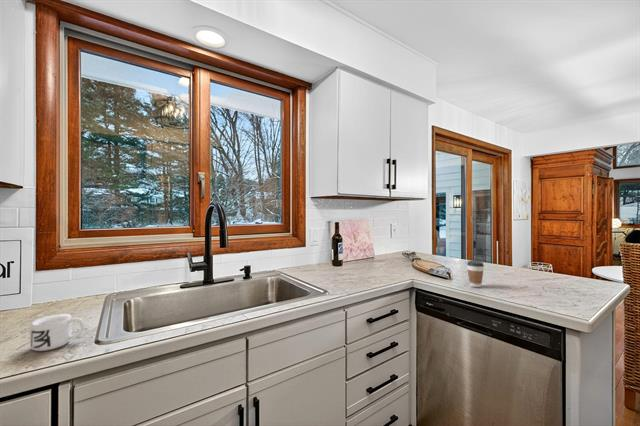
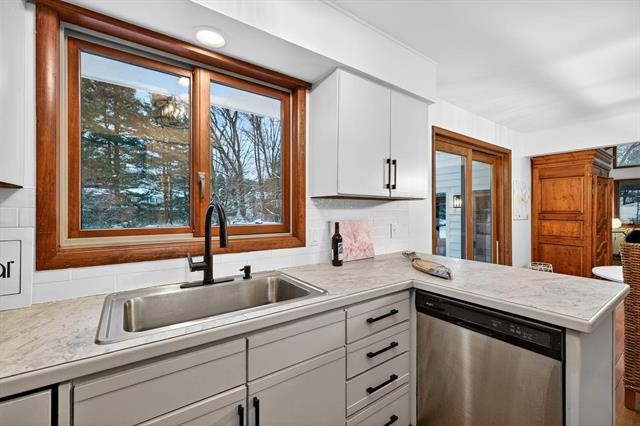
- coffee cup [466,260,485,288]
- mug [29,313,86,352]
